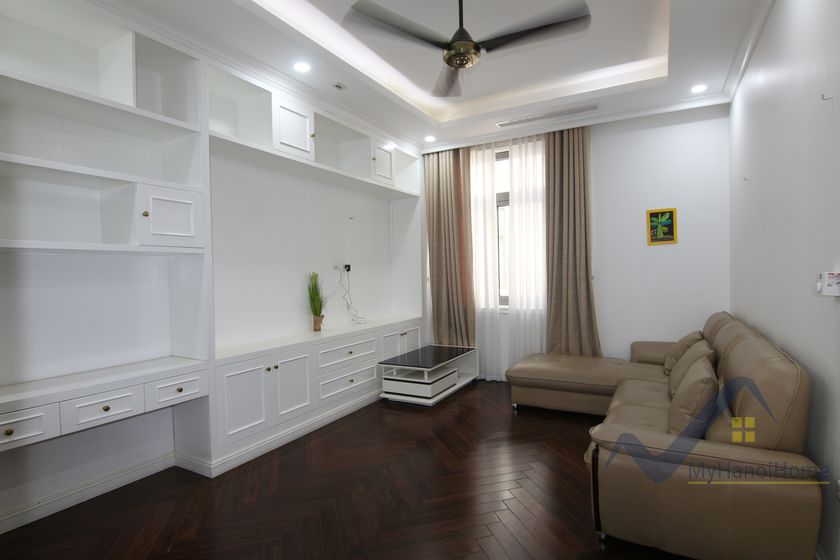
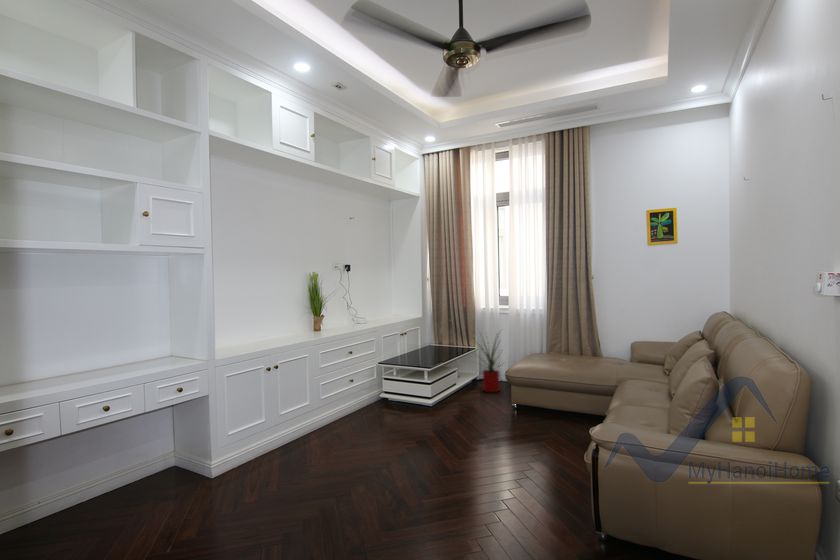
+ house plant [466,327,514,393]
